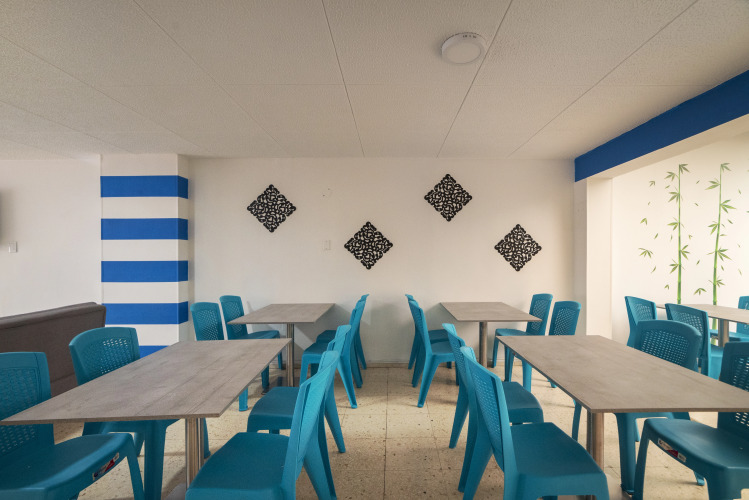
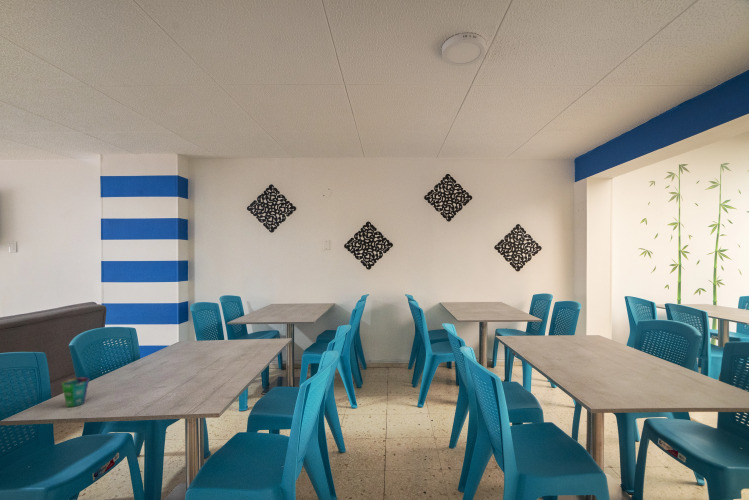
+ cup [61,376,90,408]
